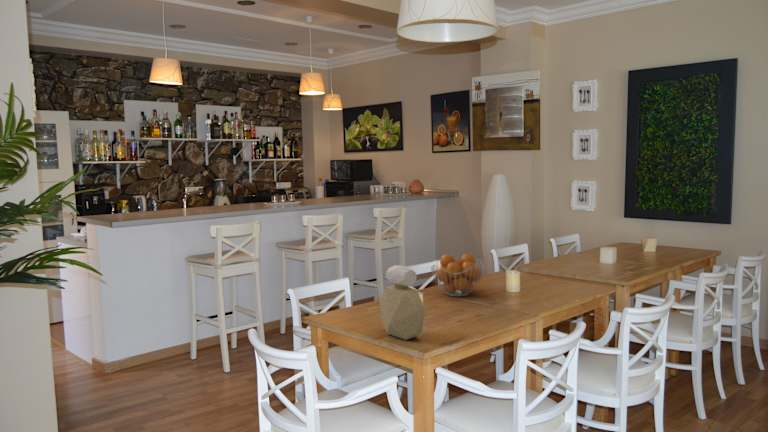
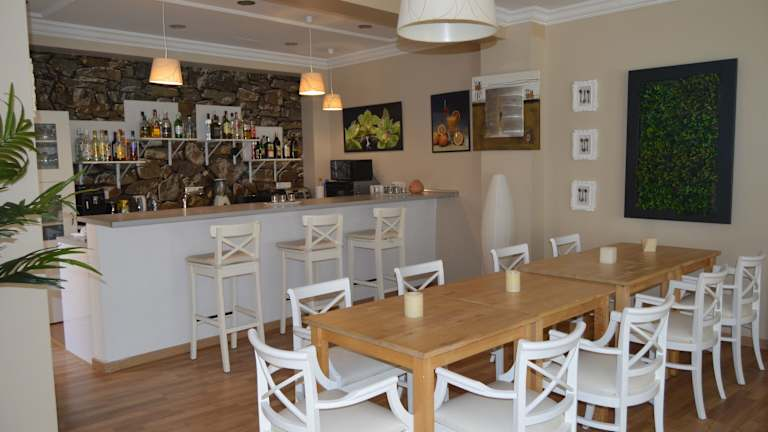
- perfume bottle [378,264,426,341]
- fruit basket [430,253,485,297]
